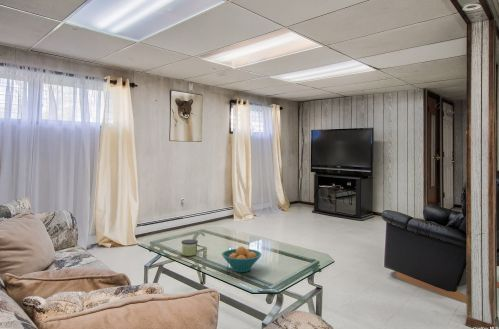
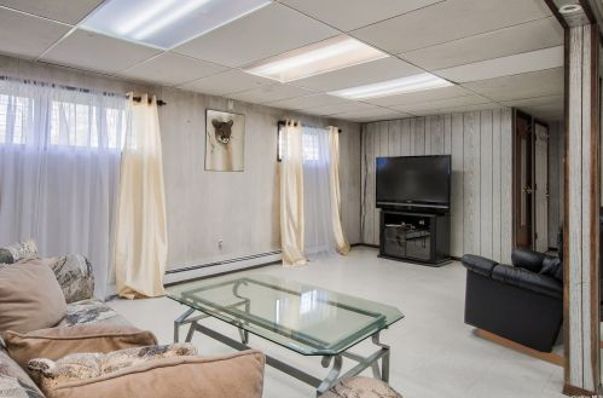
- candle [180,238,199,257]
- fruit bowl [221,245,263,273]
